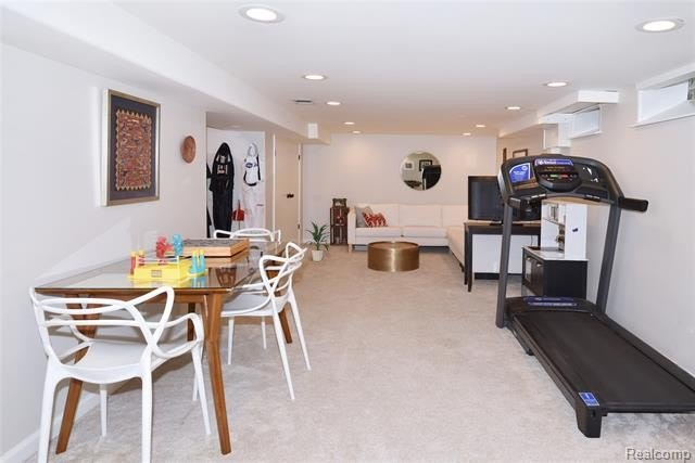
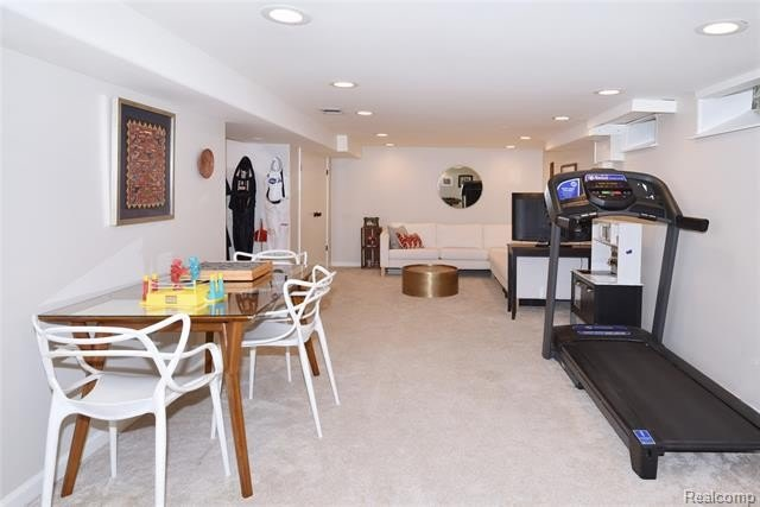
- indoor plant [303,220,331,262]
